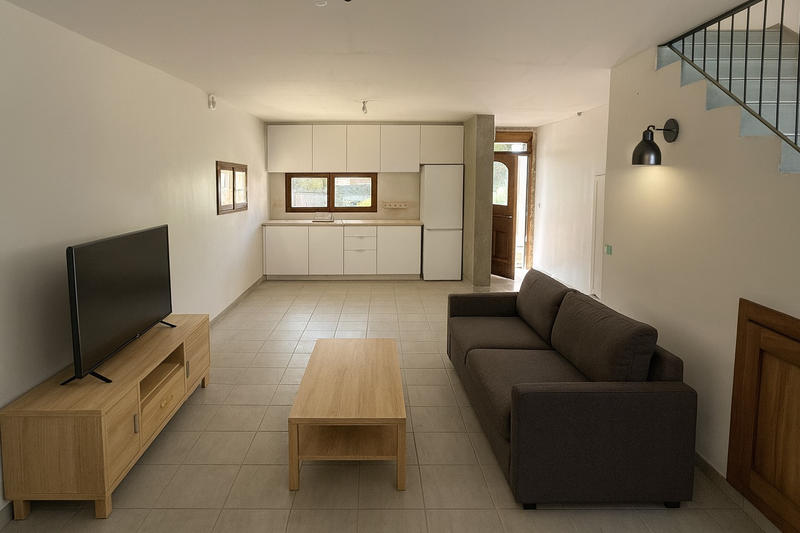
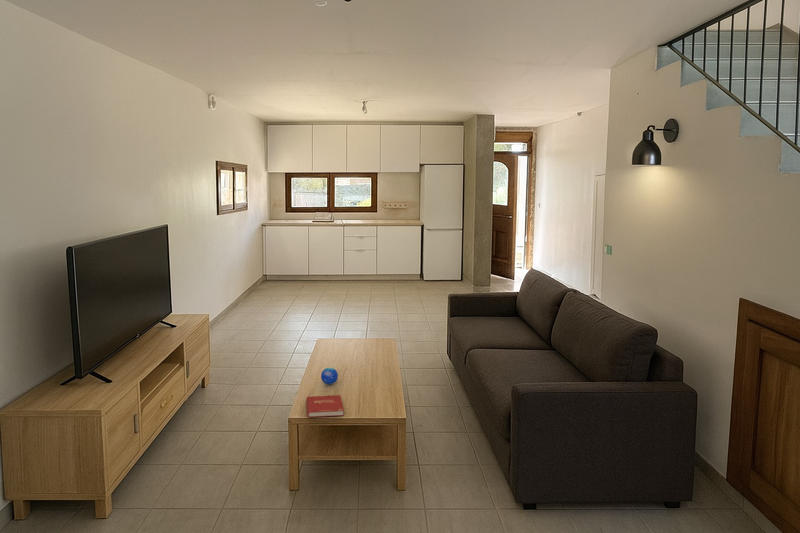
+ book [305,394,345,418]
+ decorative orb [320,367,339,386]
